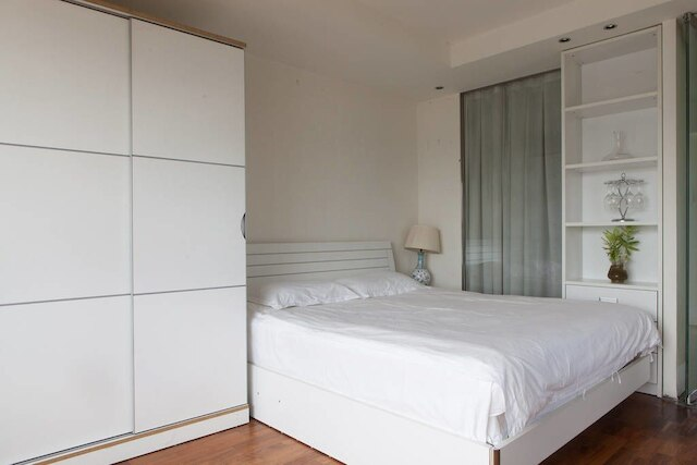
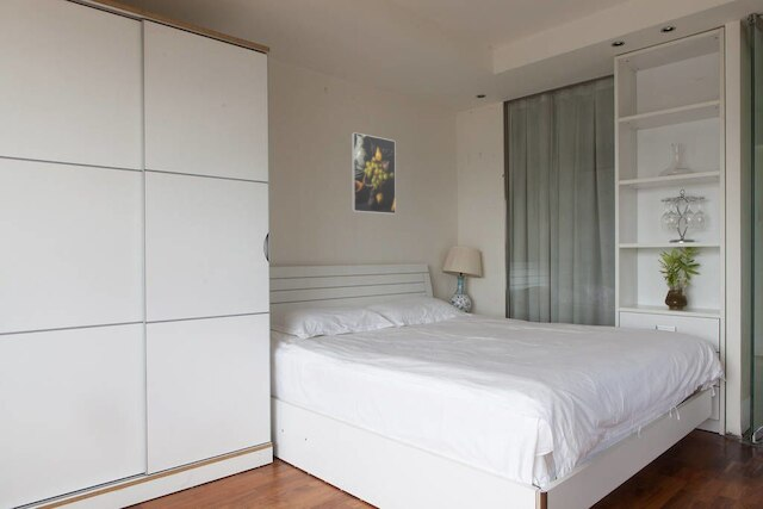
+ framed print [351,131,397,215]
